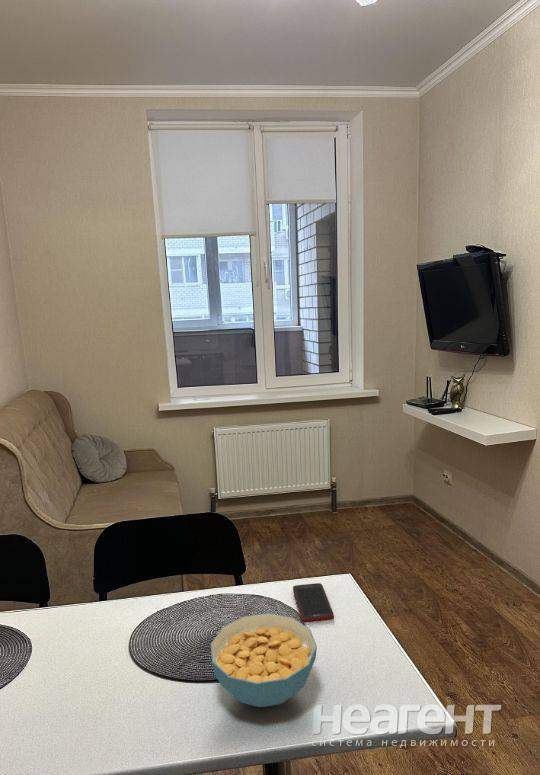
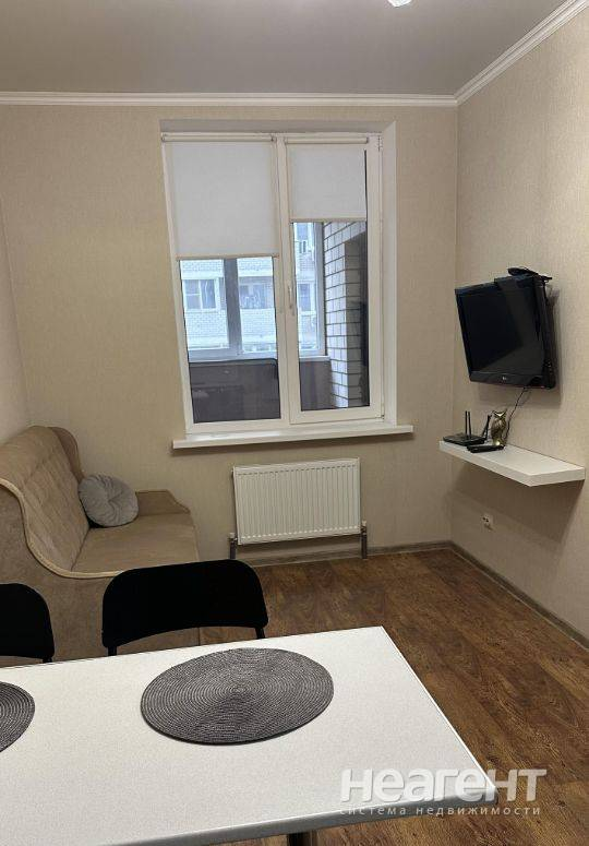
- cereal bowl [210,612,318,708]
- cell phone [292,582,335,623]
